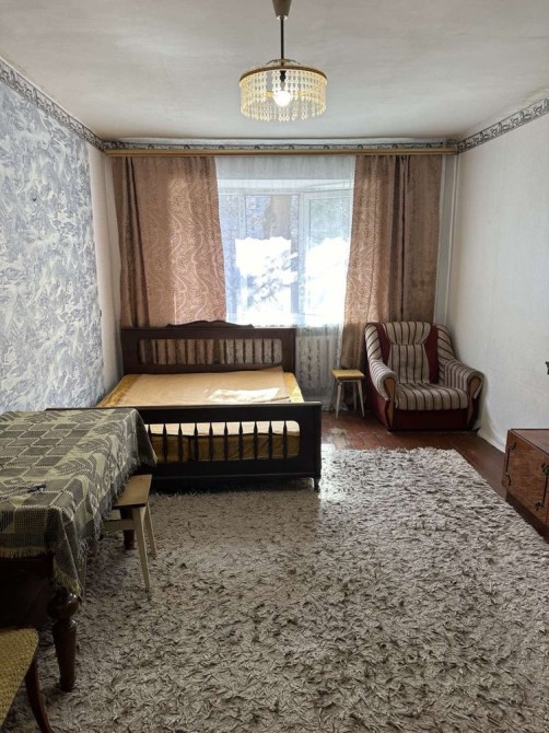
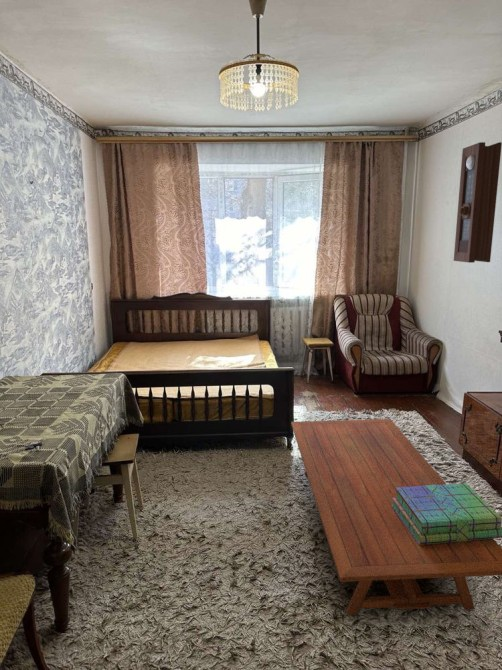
+ coffee table [290,418,502,616]
+ stack of books [391,482,502,545]
+ pendulum clock [453,141,502,264]
